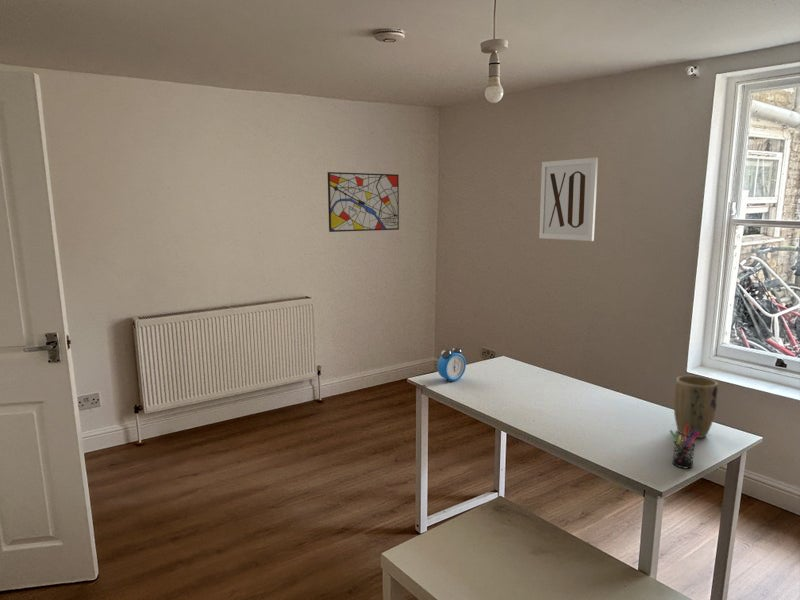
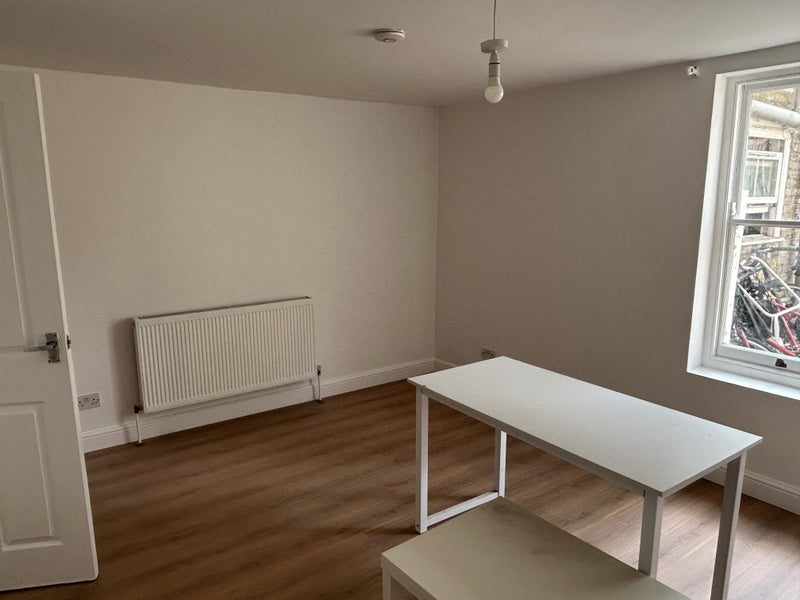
- alarm clock [437,347,467,383]
- wall art [327,171,400,233]
- wall art [538,156,599,242]
- pen holder [669,425,699,469]
- plant pot [673,375,719,439]
